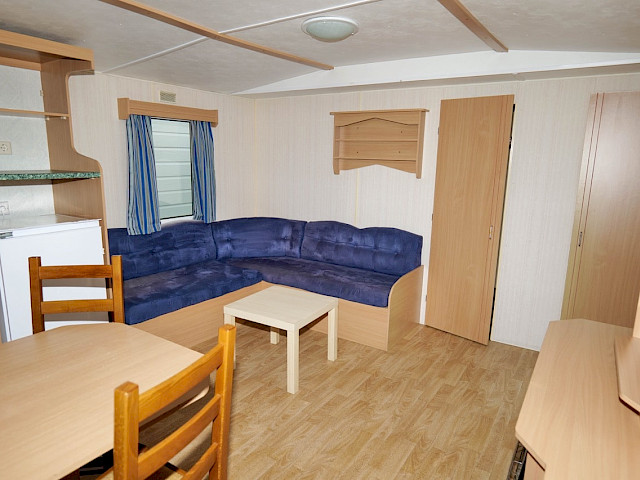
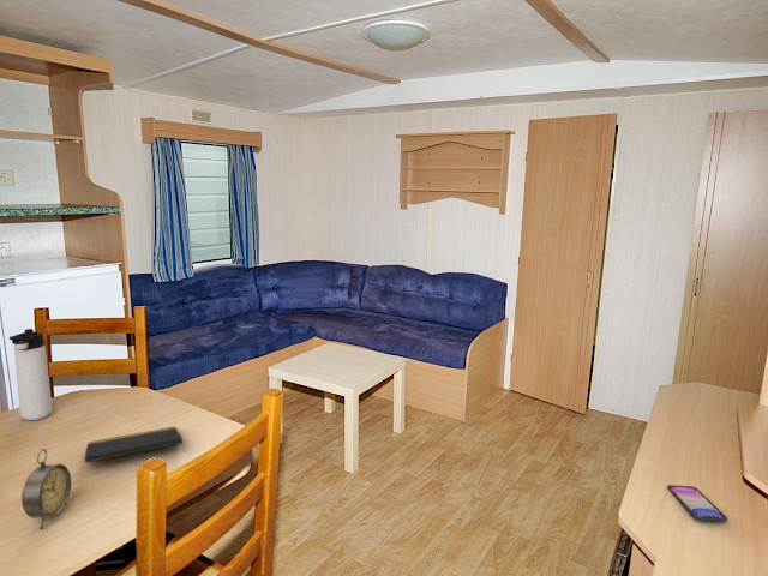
+ alarm clock [20,448,72,530]
+ smartphone [666,484,728,523]
+ thermos bottle [8,328,53,421]
+ notepad [84,425,186,464]
